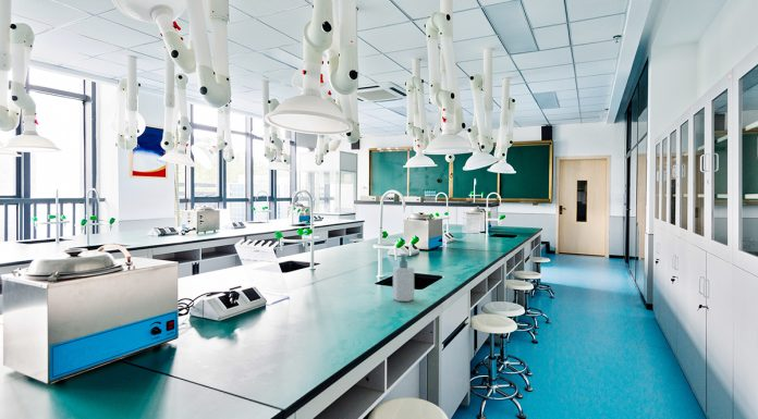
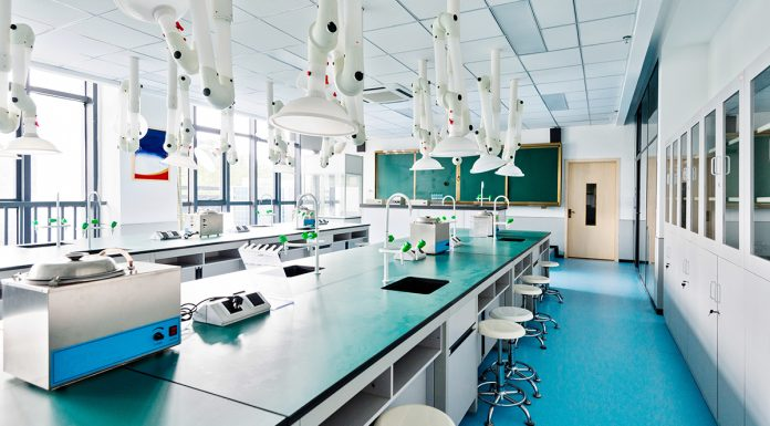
- soap bottle [392,252,415,303]
